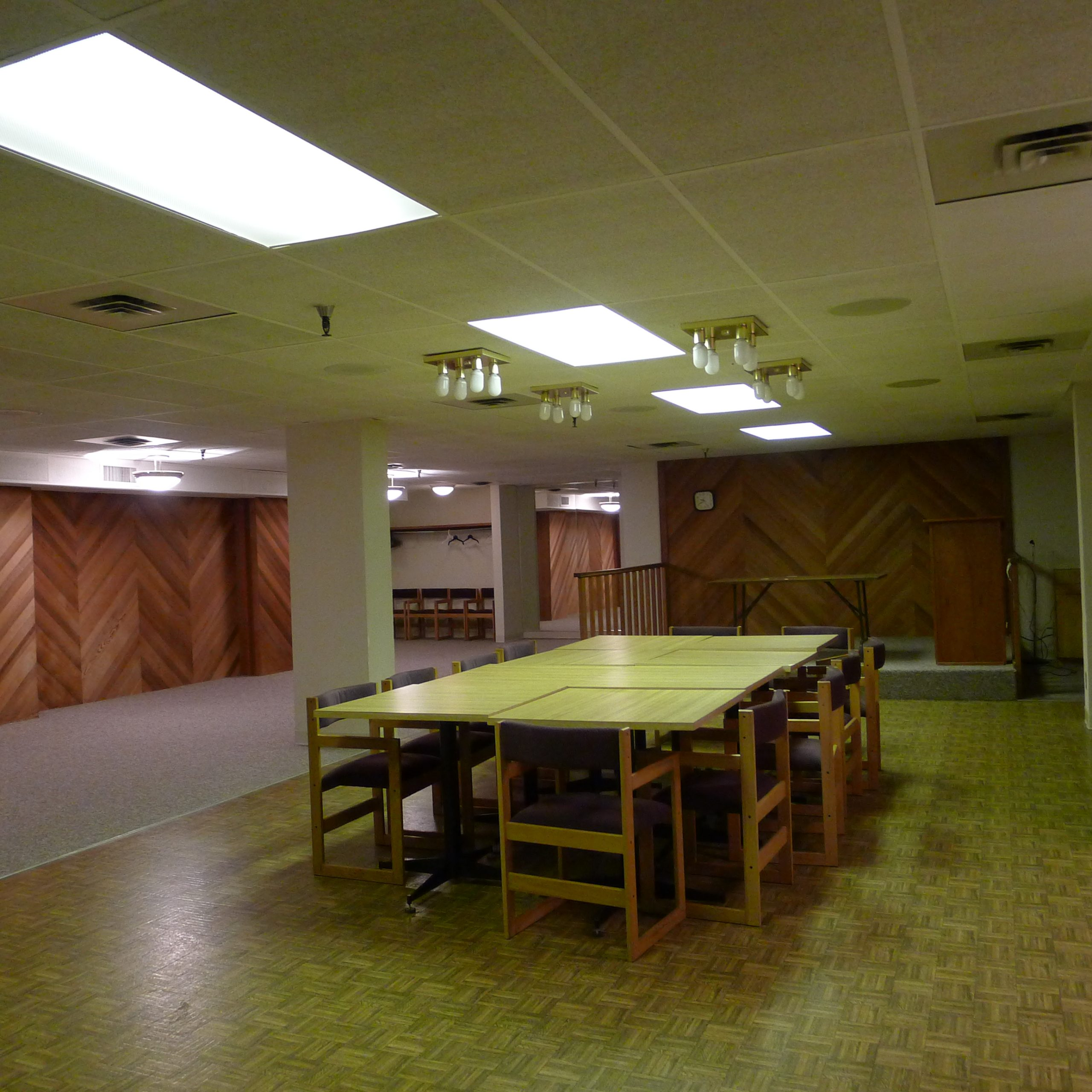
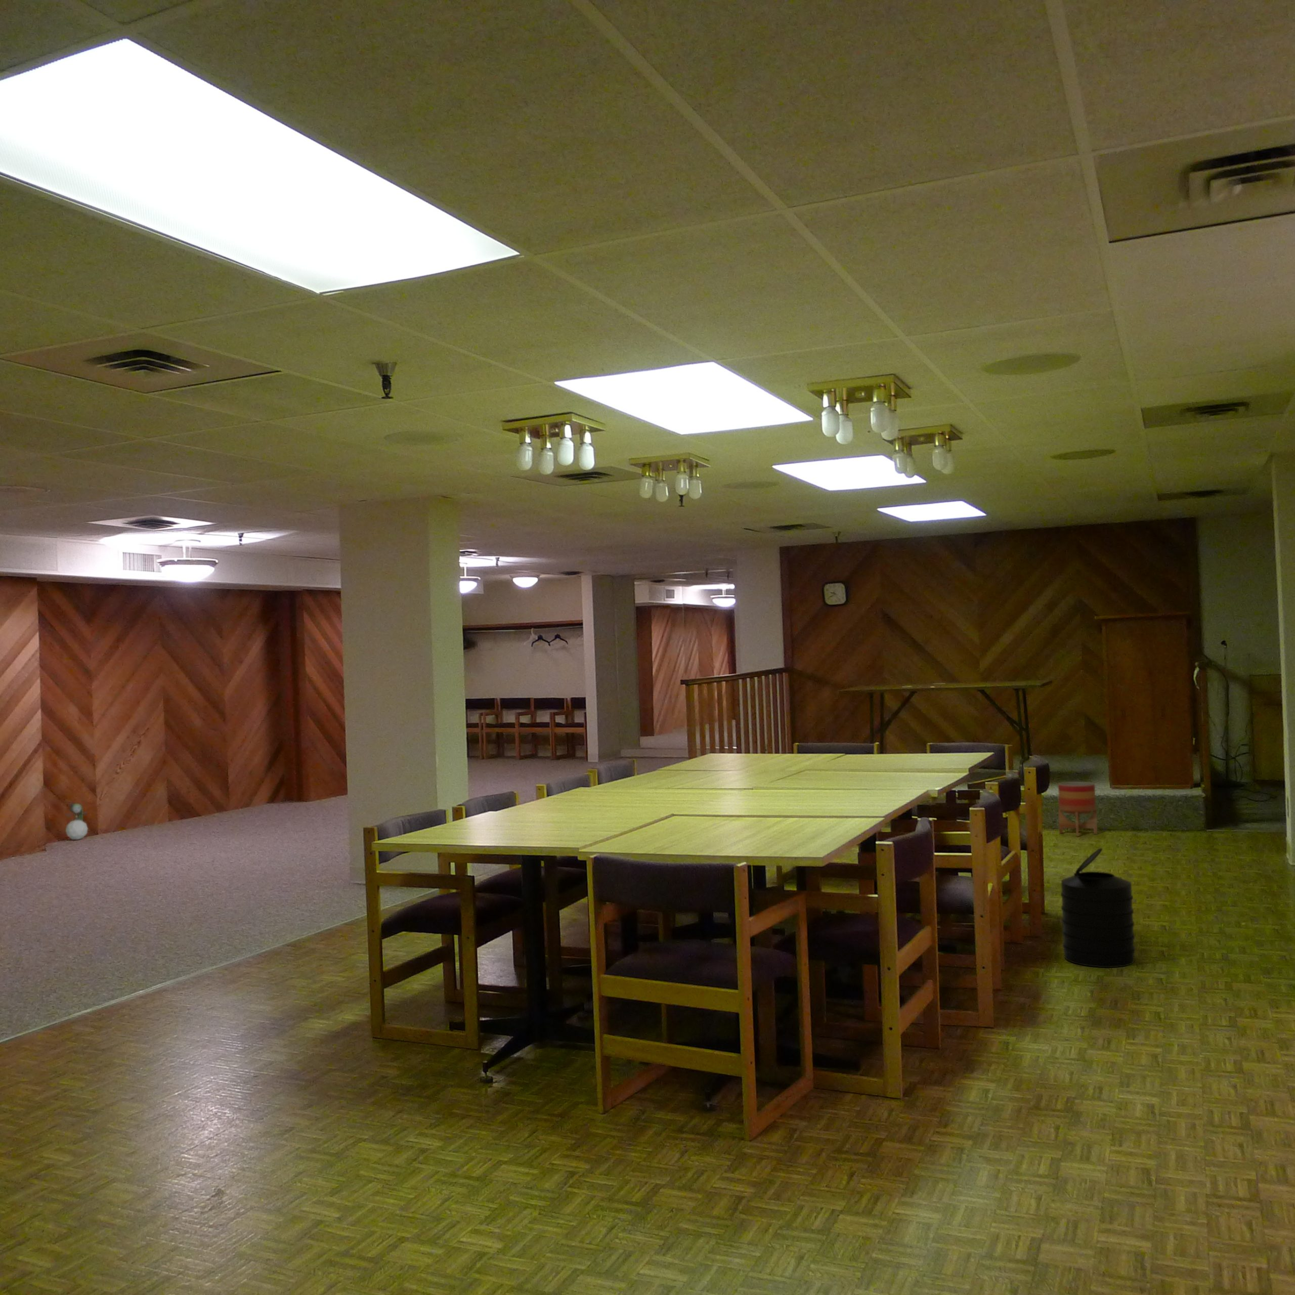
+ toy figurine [65,802,89,841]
+ planter [1058,782,1098,837]
+ trash can [1060,847,1136,968]
